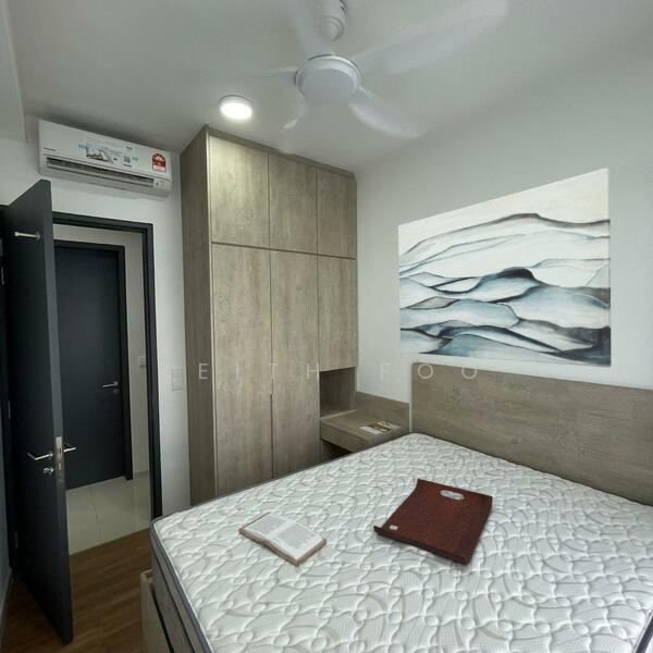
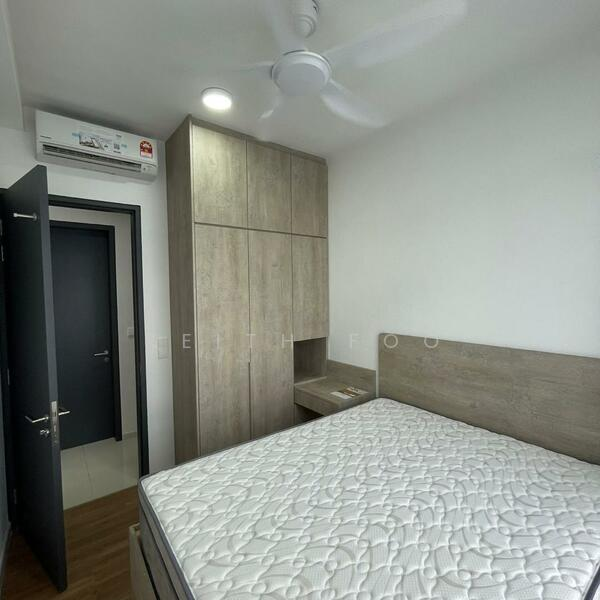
- serving tray [372,478,494,566]
- book [237,512,328,567]
- wall art [397,167,613,369]
